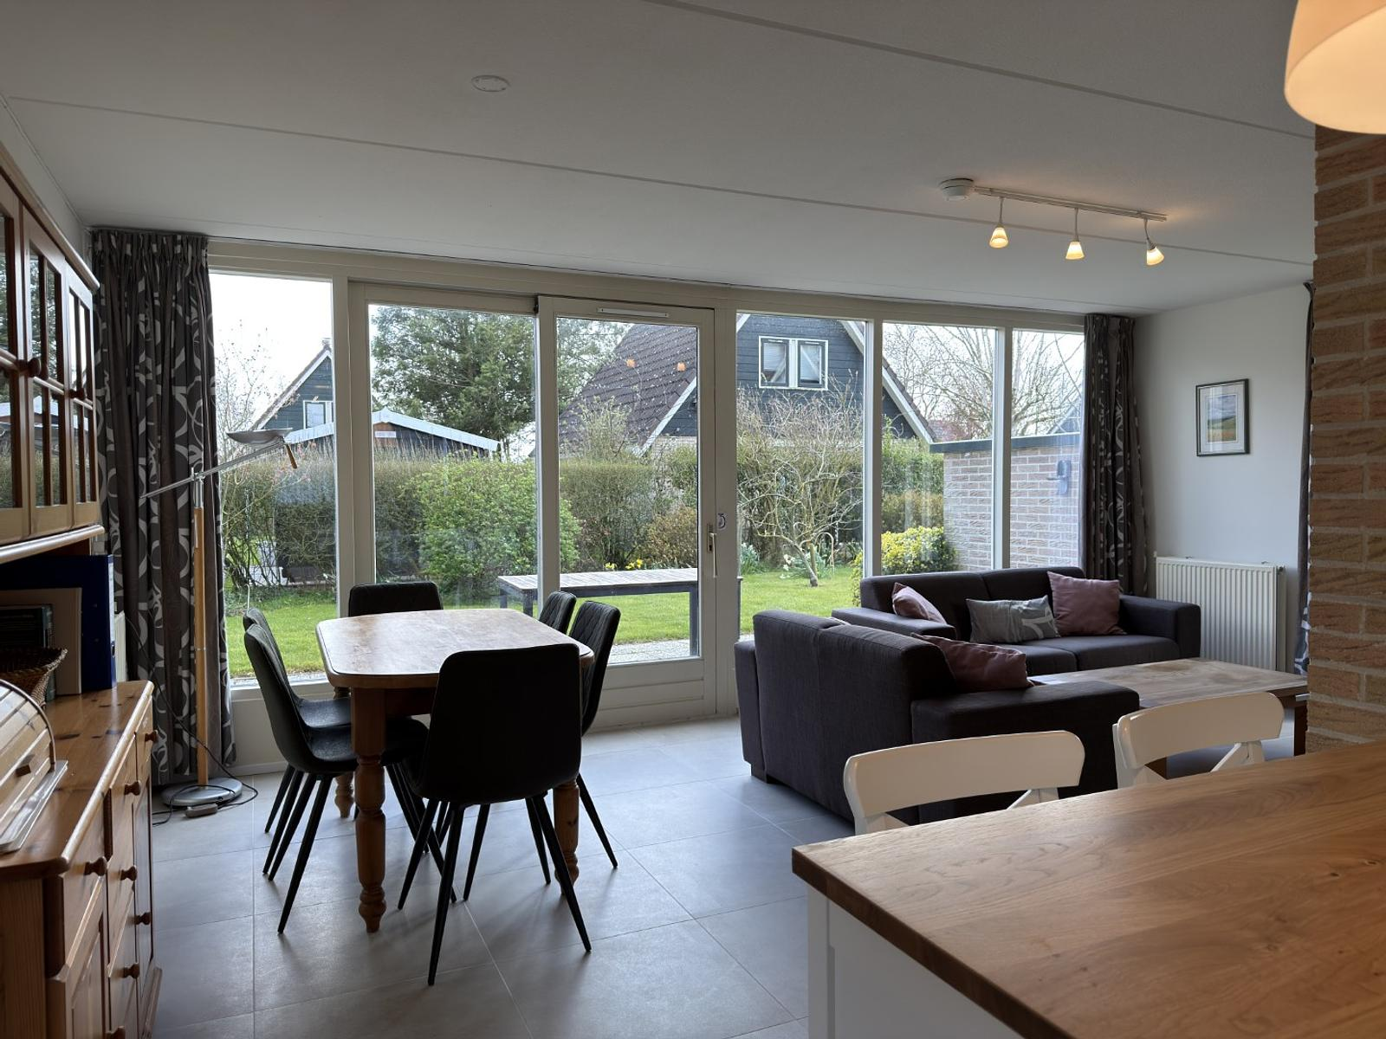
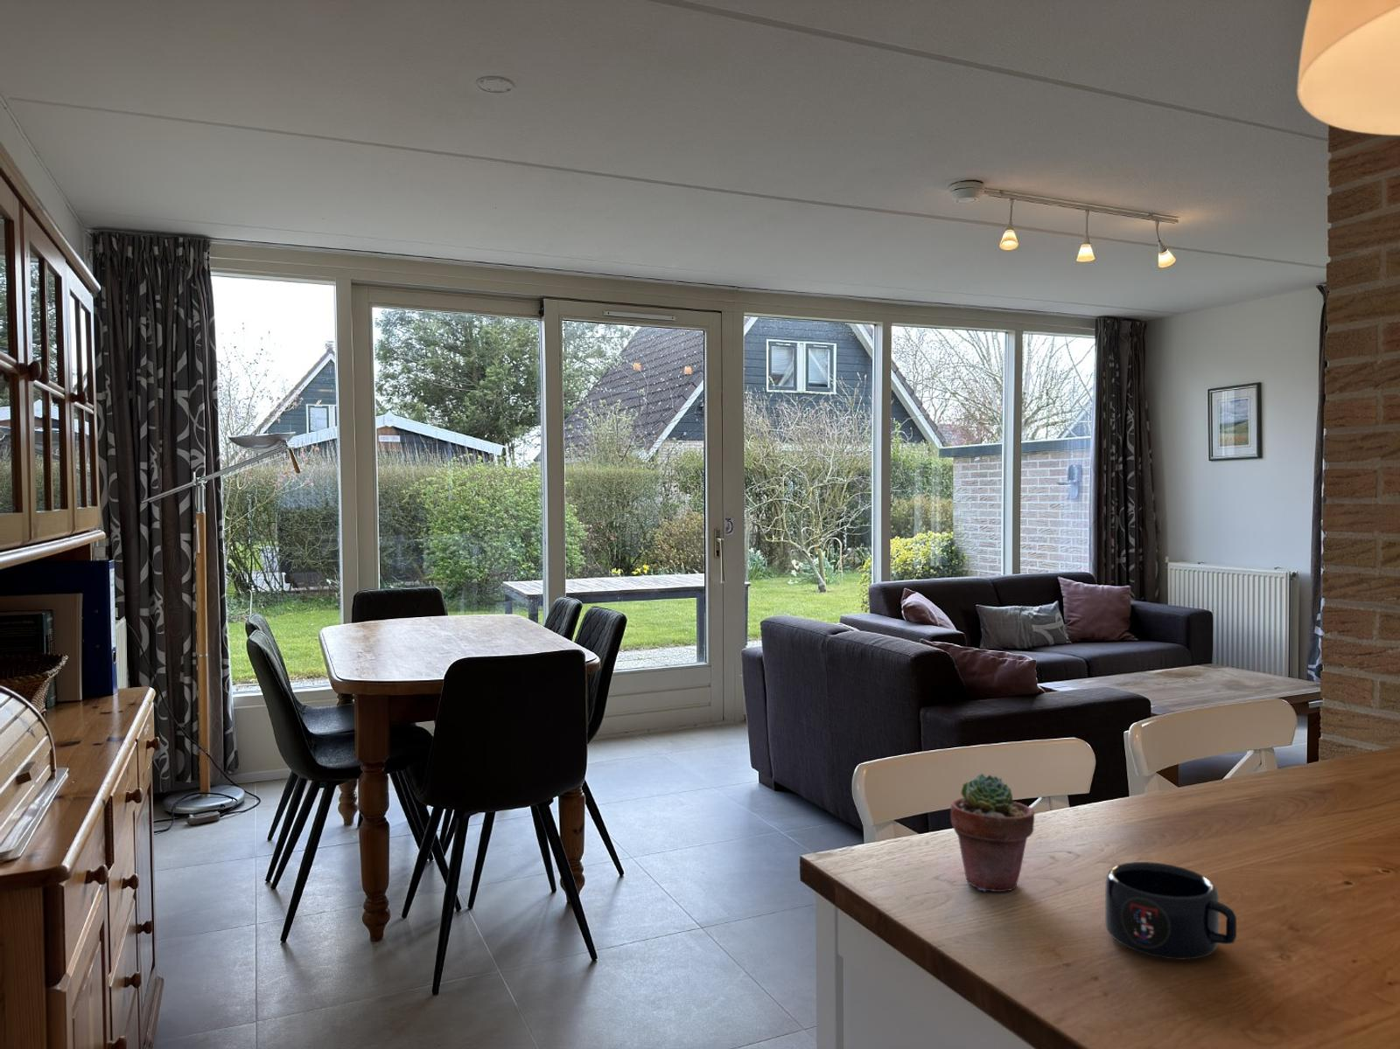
+ potted succulent [950,772,1035,893]
+ mug [1105,861,1237,961]
